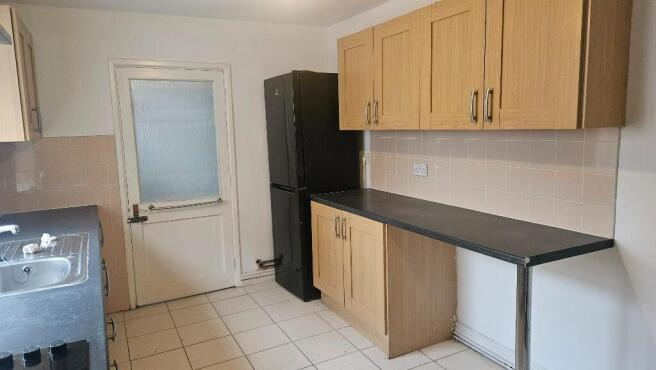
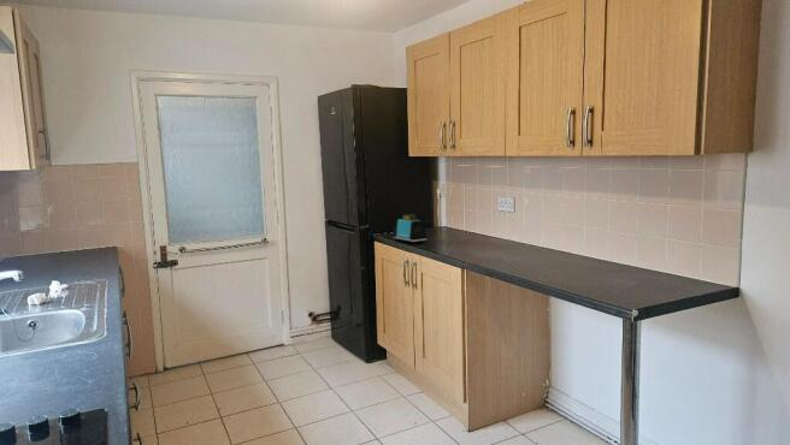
+ toaster [393,213,428,245]
